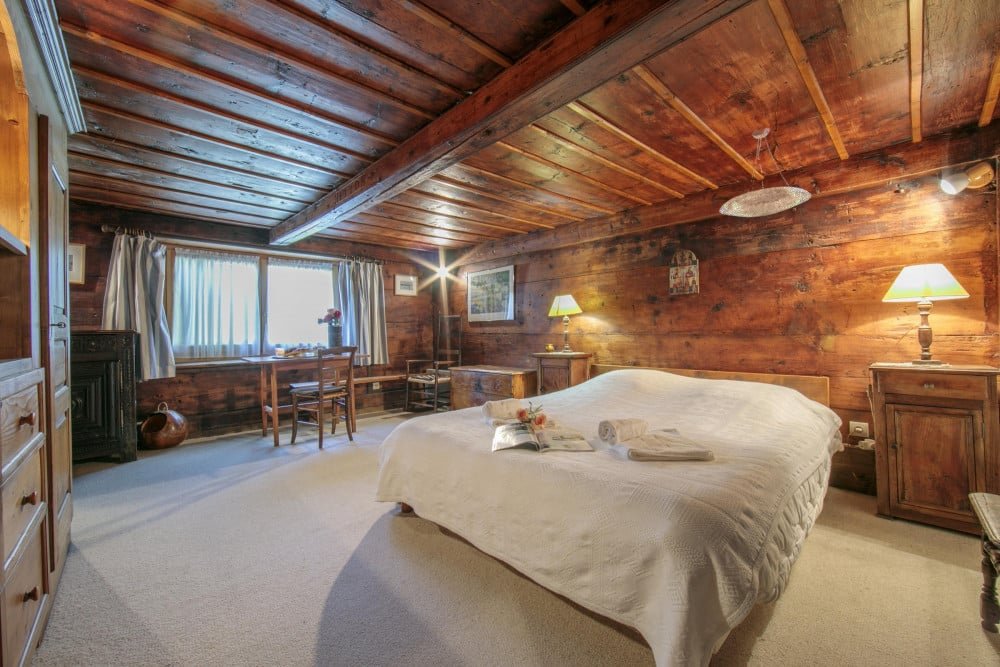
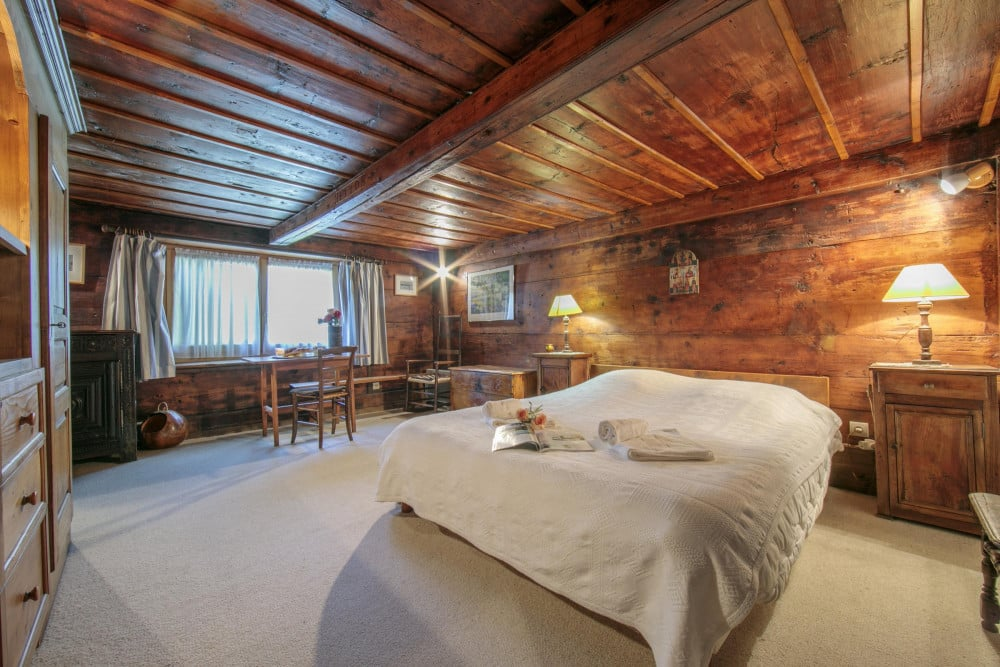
- pendant lamp [719,127,812,218]
